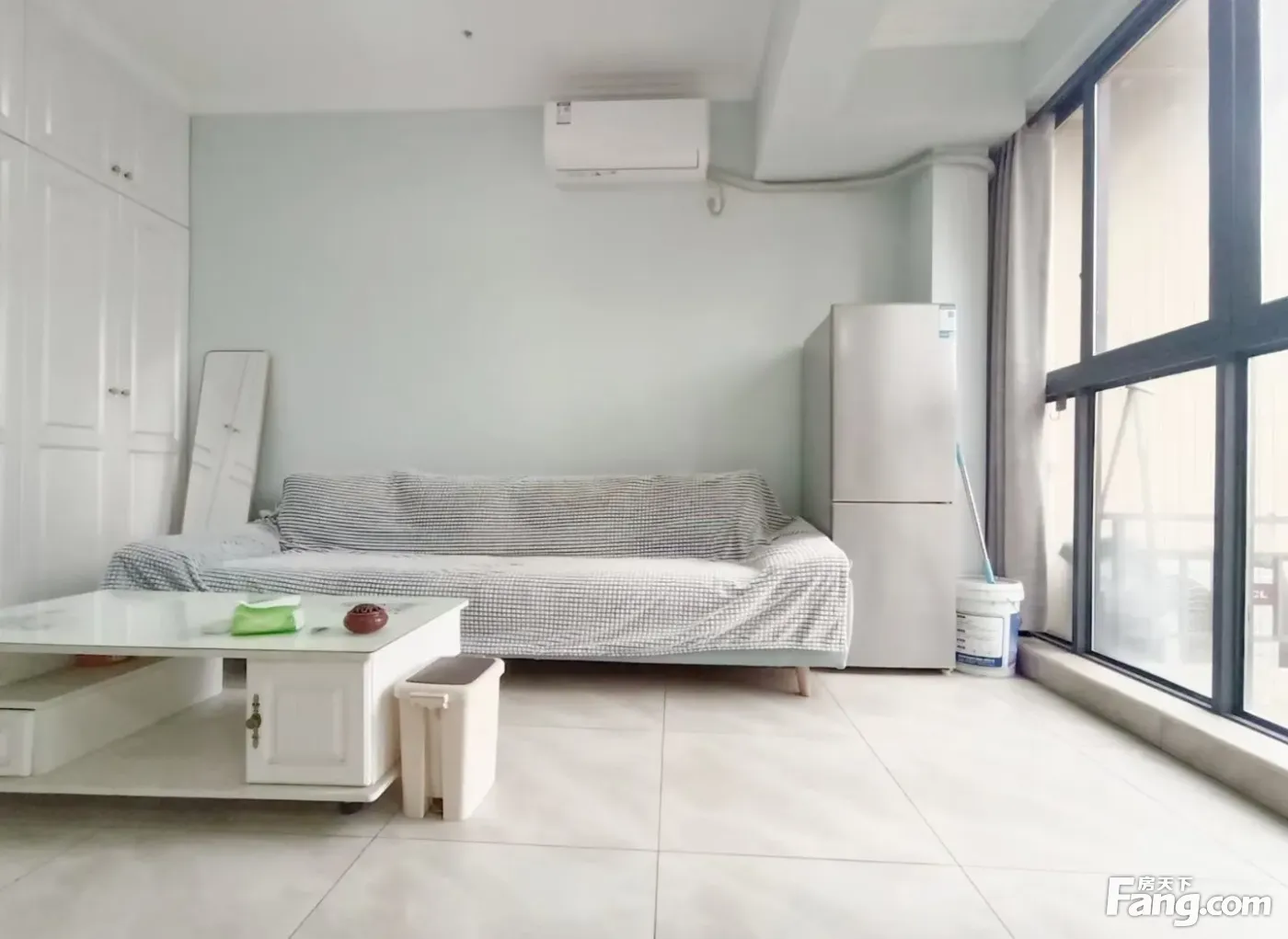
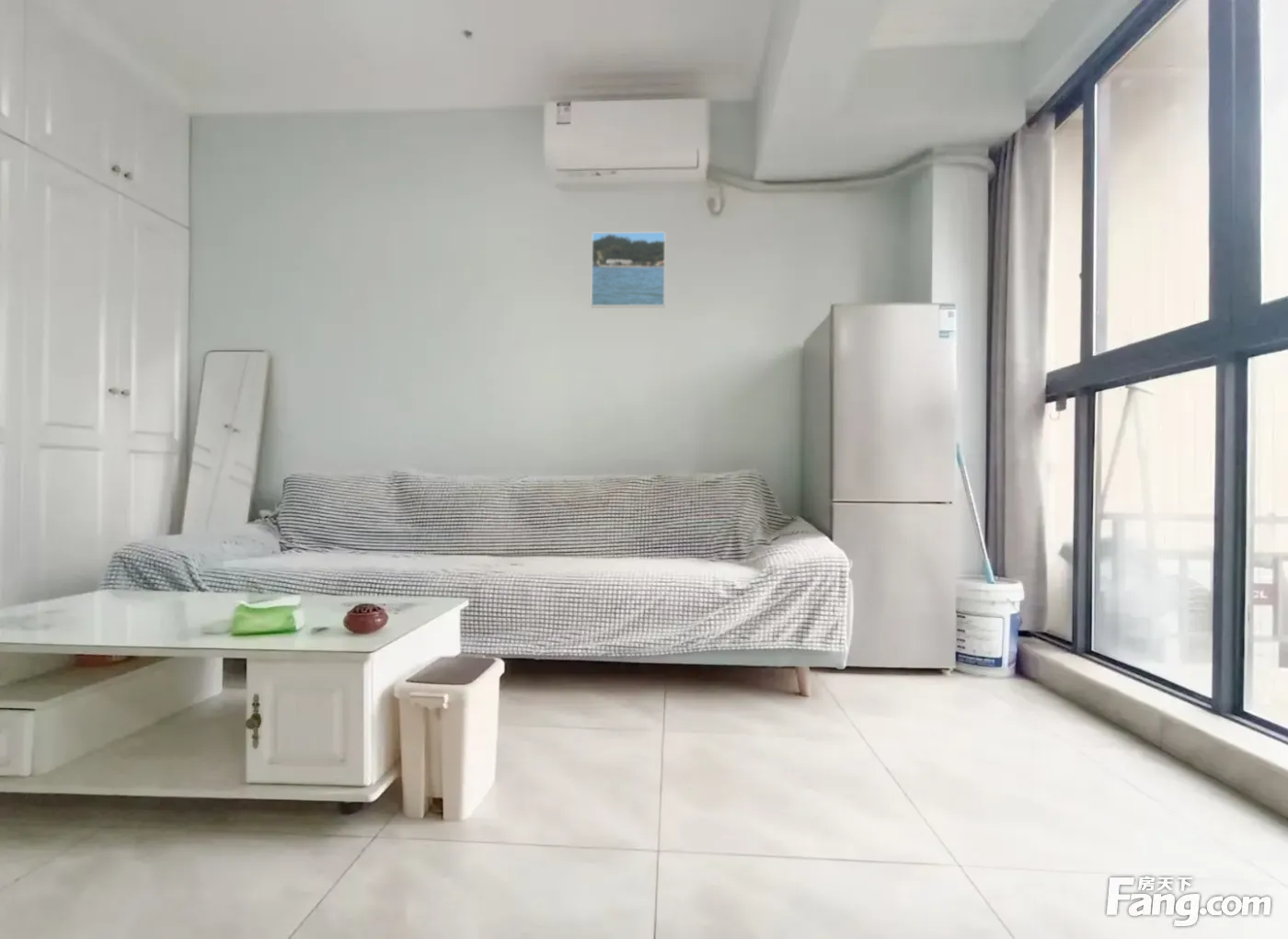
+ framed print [590,231,667,308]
